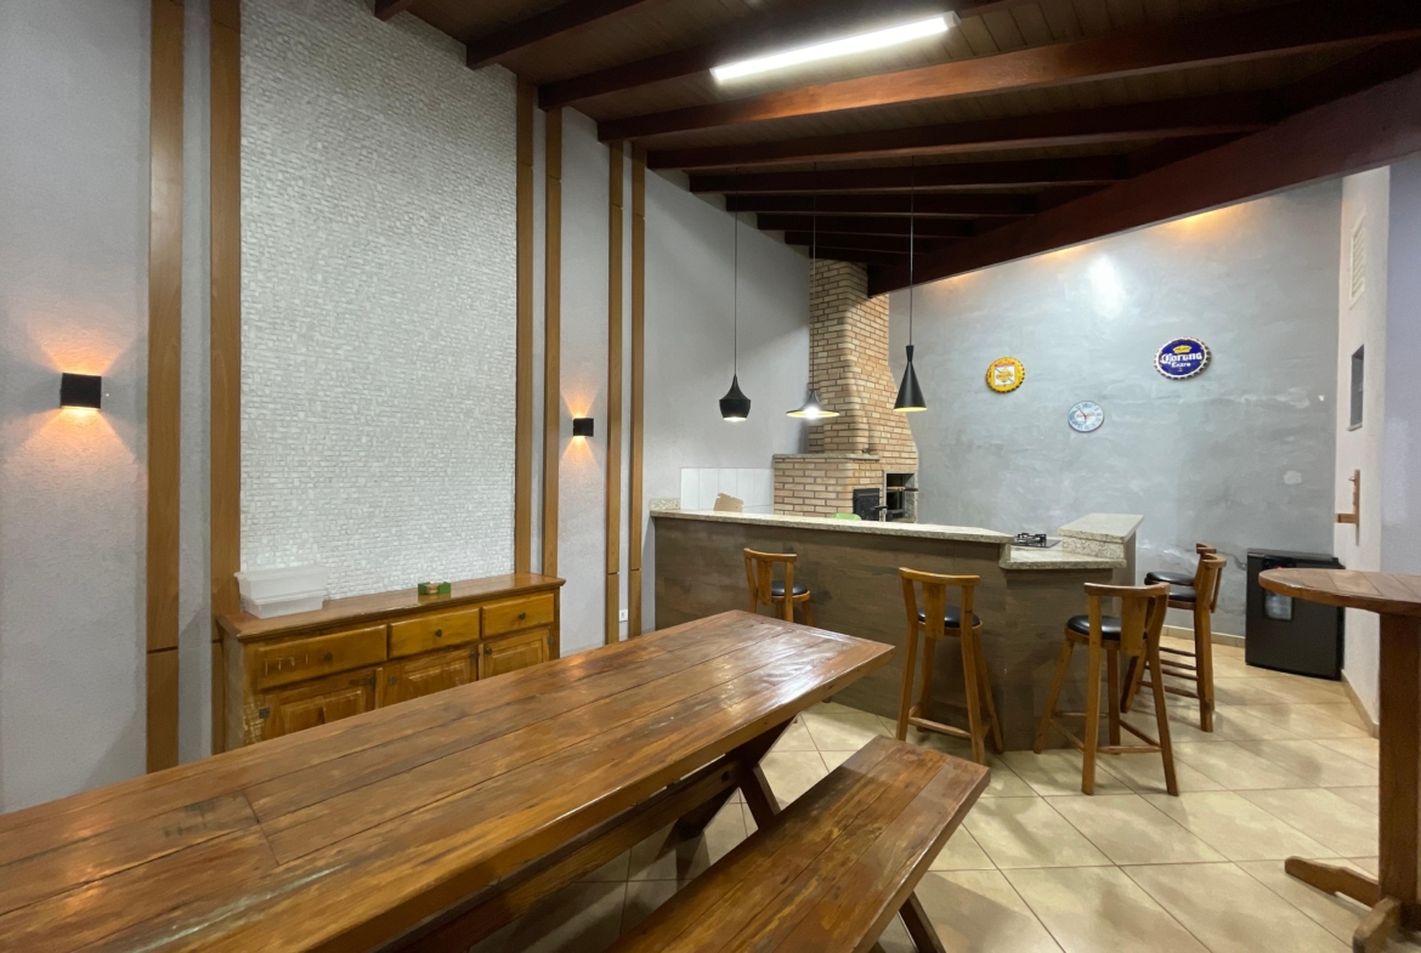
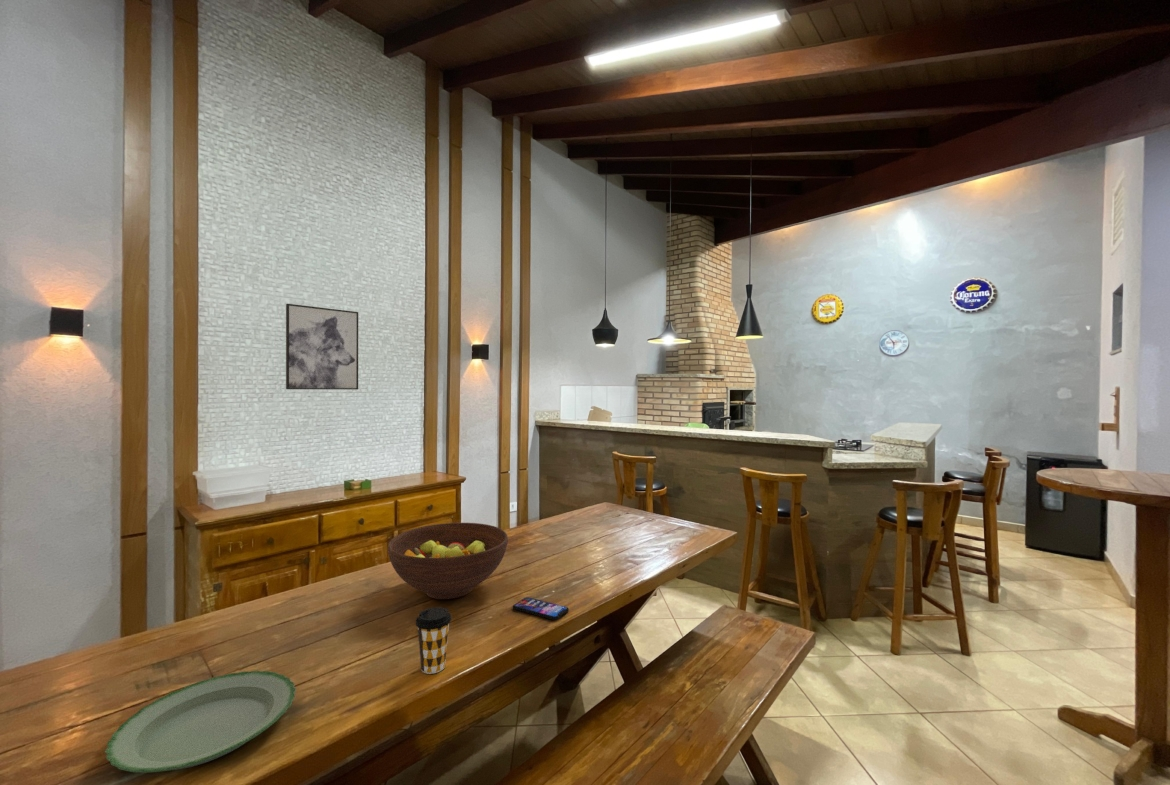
+ plate [104,670,297,774]
+ coffee cup [414,606,453,675]
+ fruit bowl [387,522,509,600]
+ wall art [285,303,359,390]
+ smartphone [512,596,570,621]
